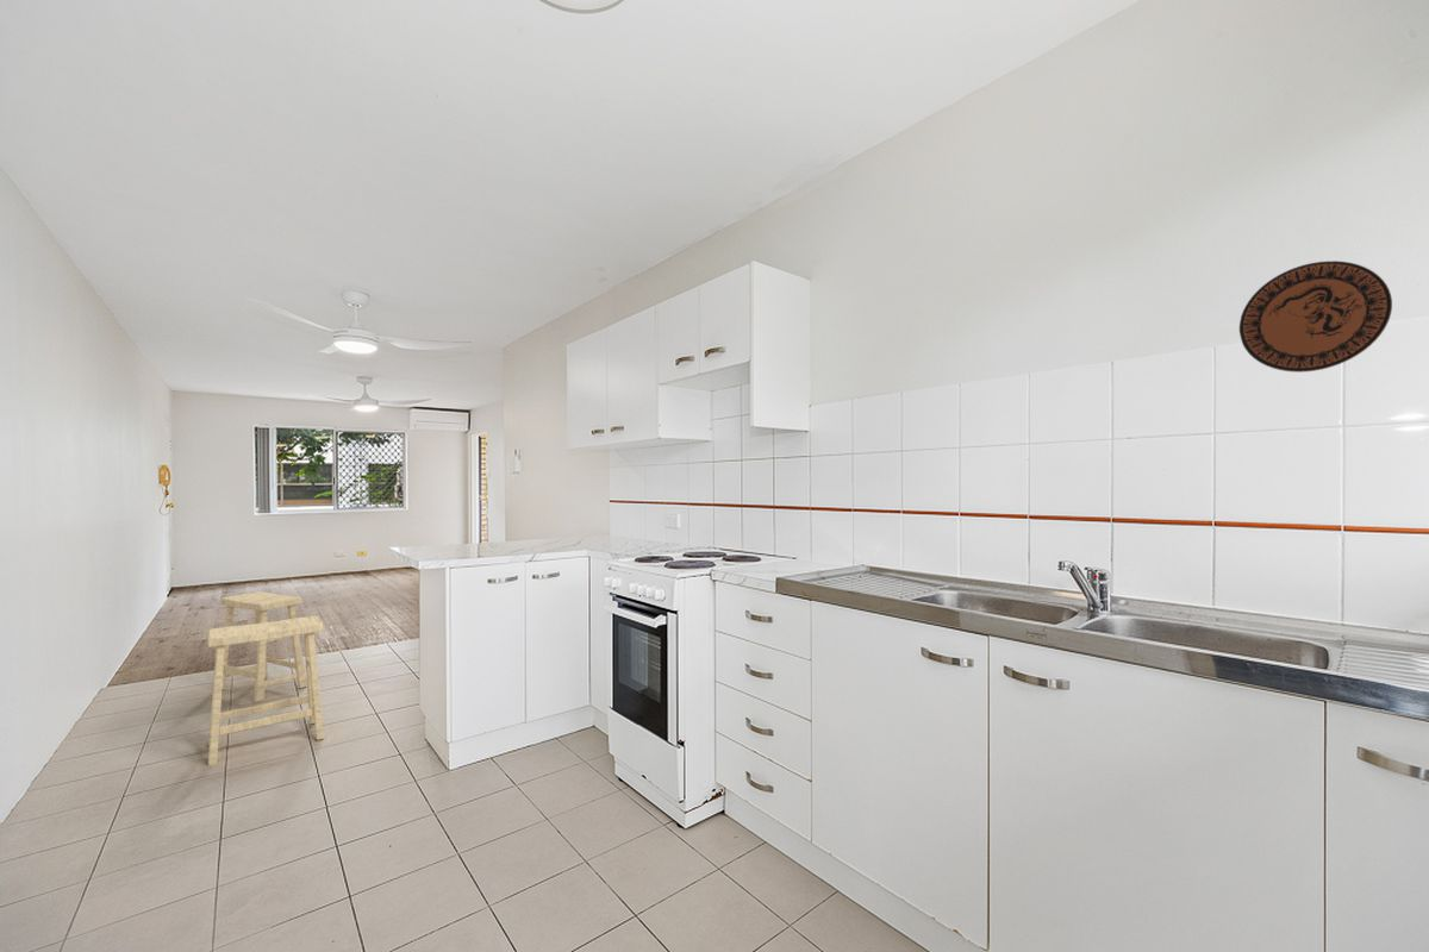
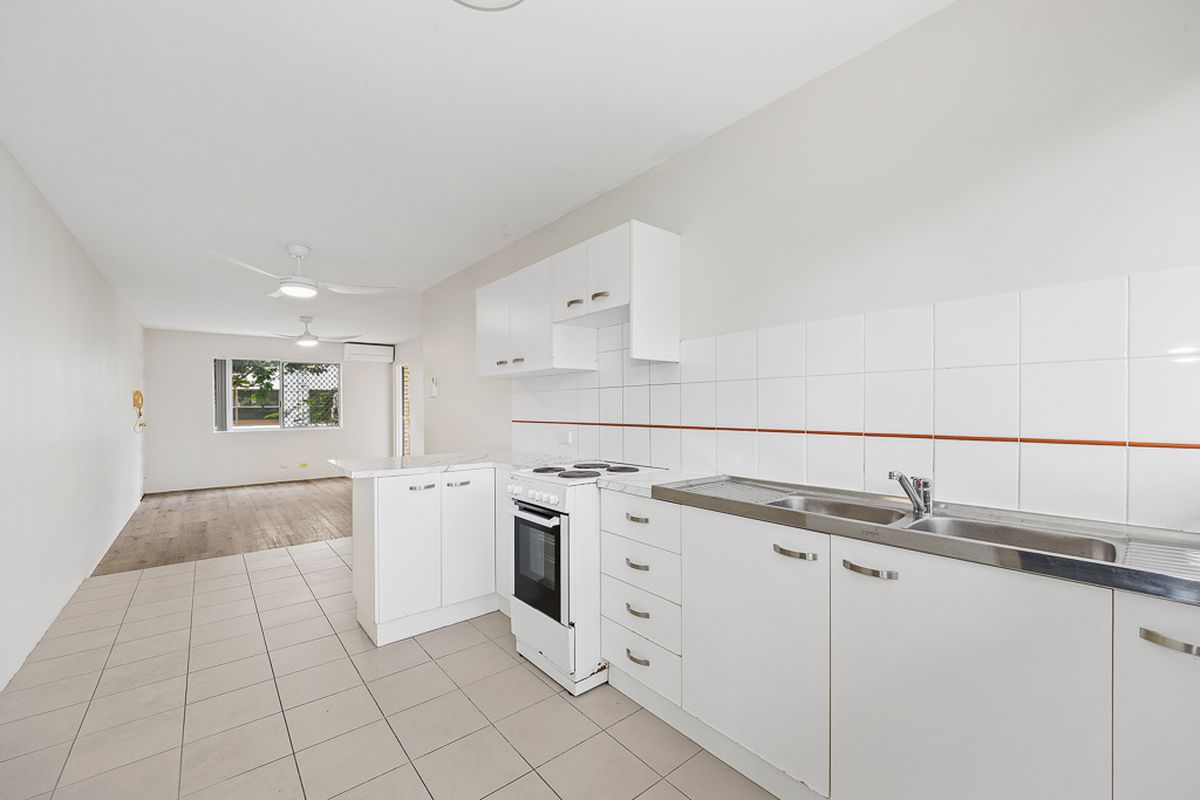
- decorative plate [1238,259,1393,374]
- stool [219,590,307,703]
- stool [207,615,325,766]
